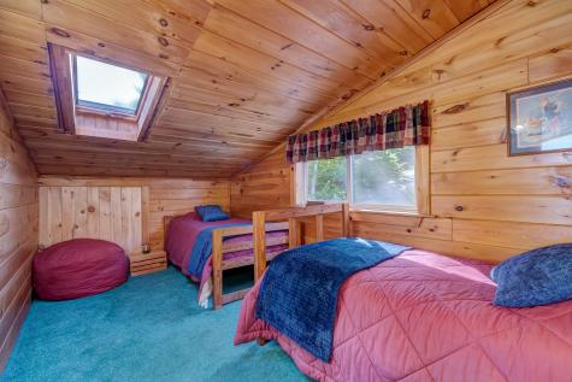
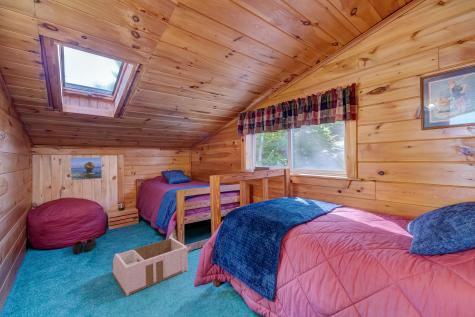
+ shoes [71,237,97,255]
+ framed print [69,156,103,182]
+ storage bin [111,237,192,297]
